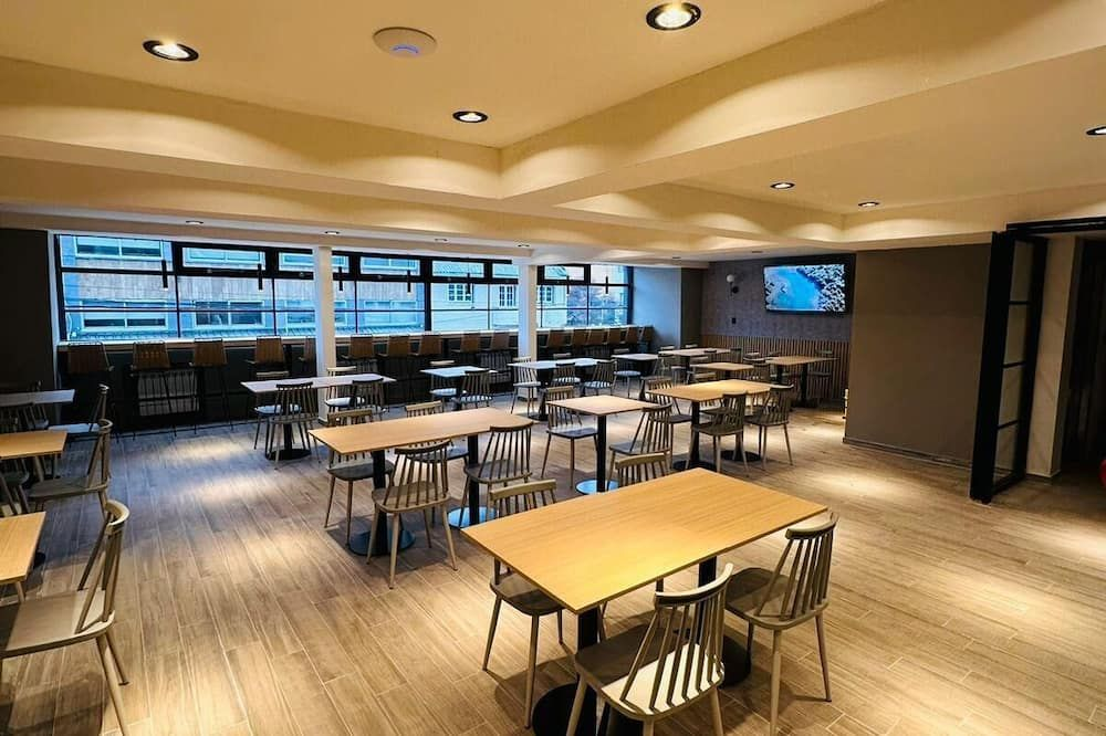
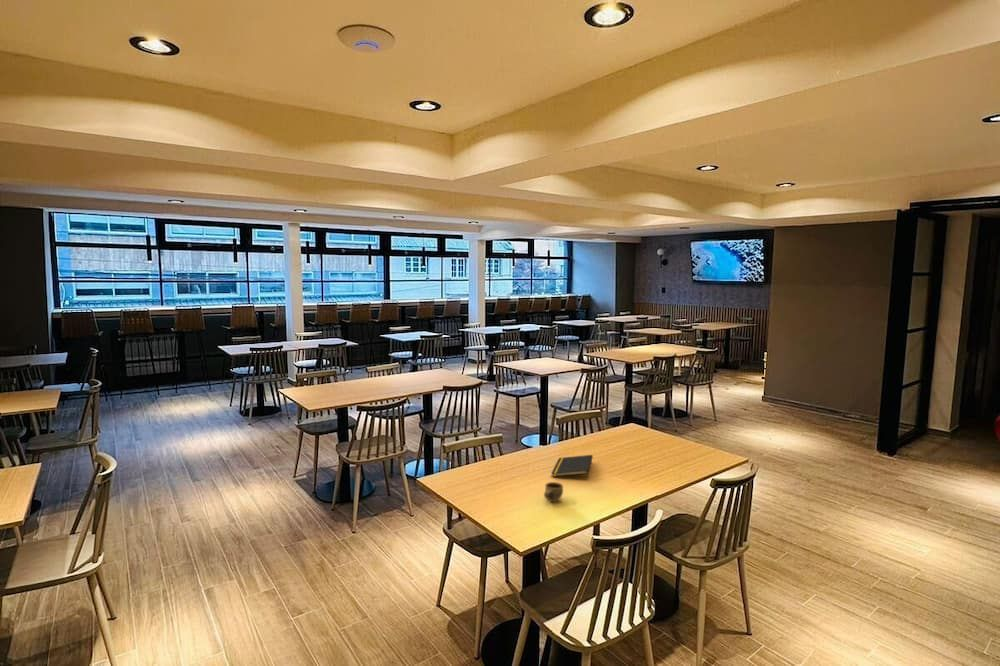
+ cup [543,481,564,503]
+ notepad [550,454,594,477]
